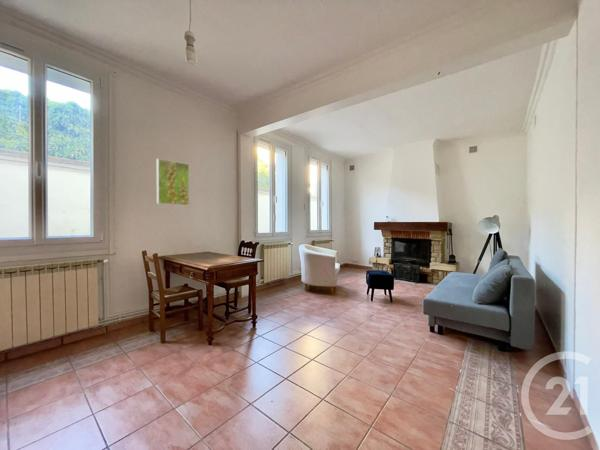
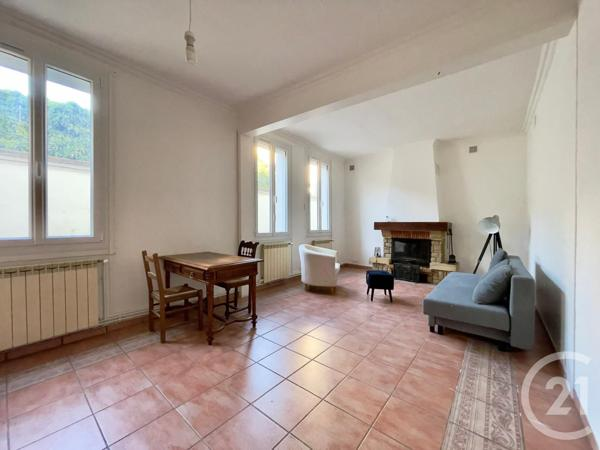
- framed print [156,158,190,206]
